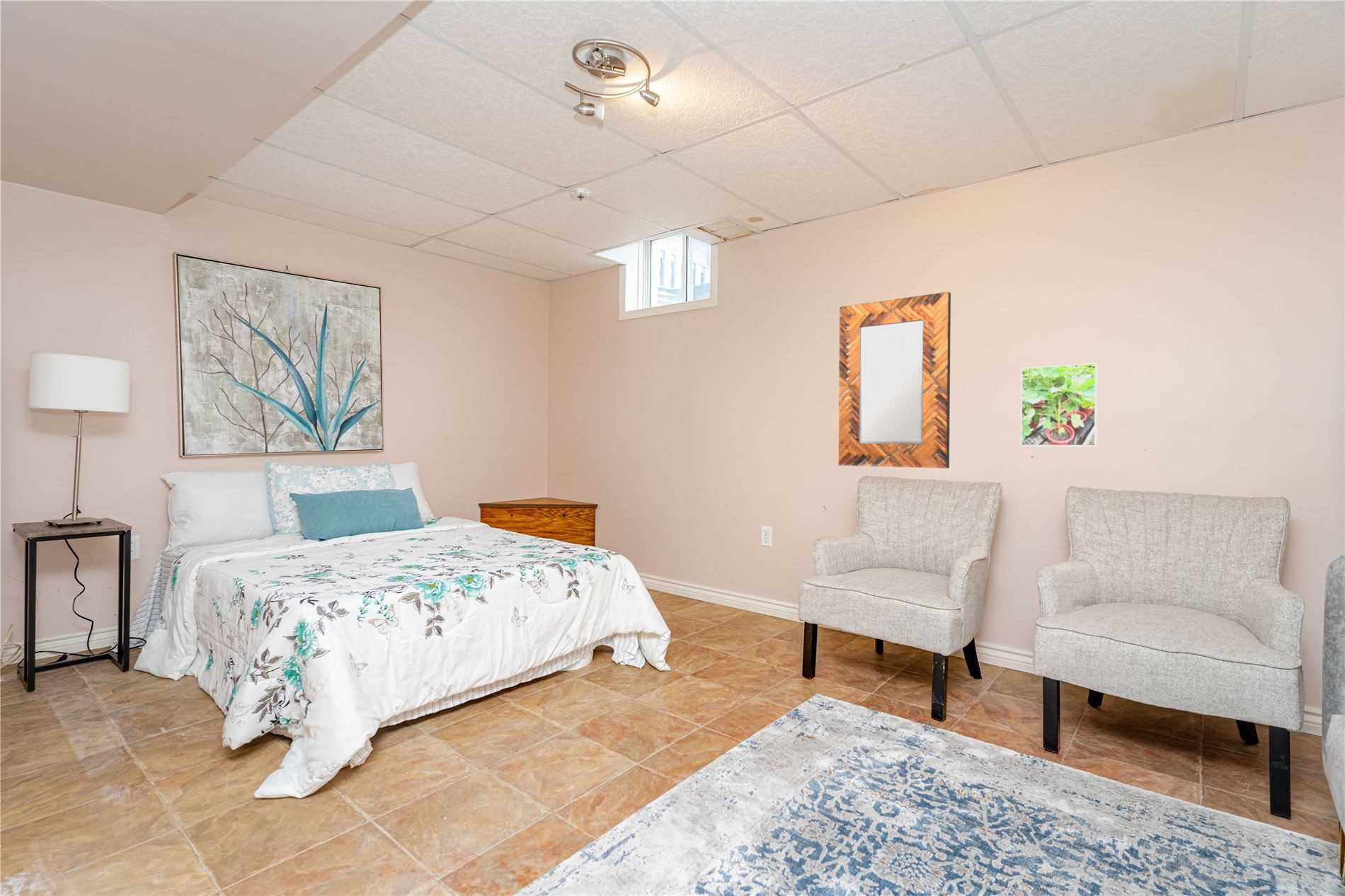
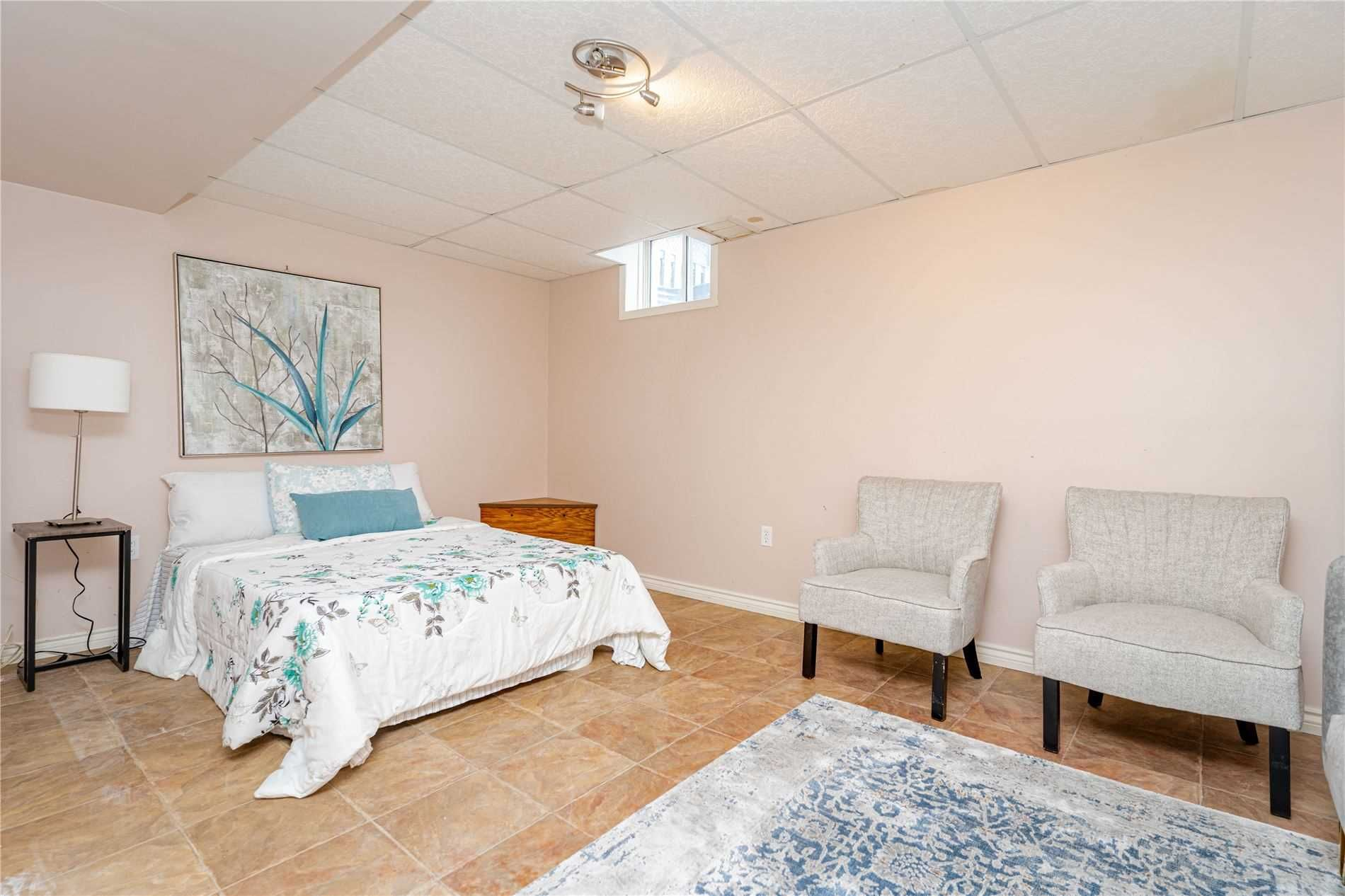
- smoke detector [569,188,593,202]
- home mirror [838,291,951,469]
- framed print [1020,362,1098,447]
